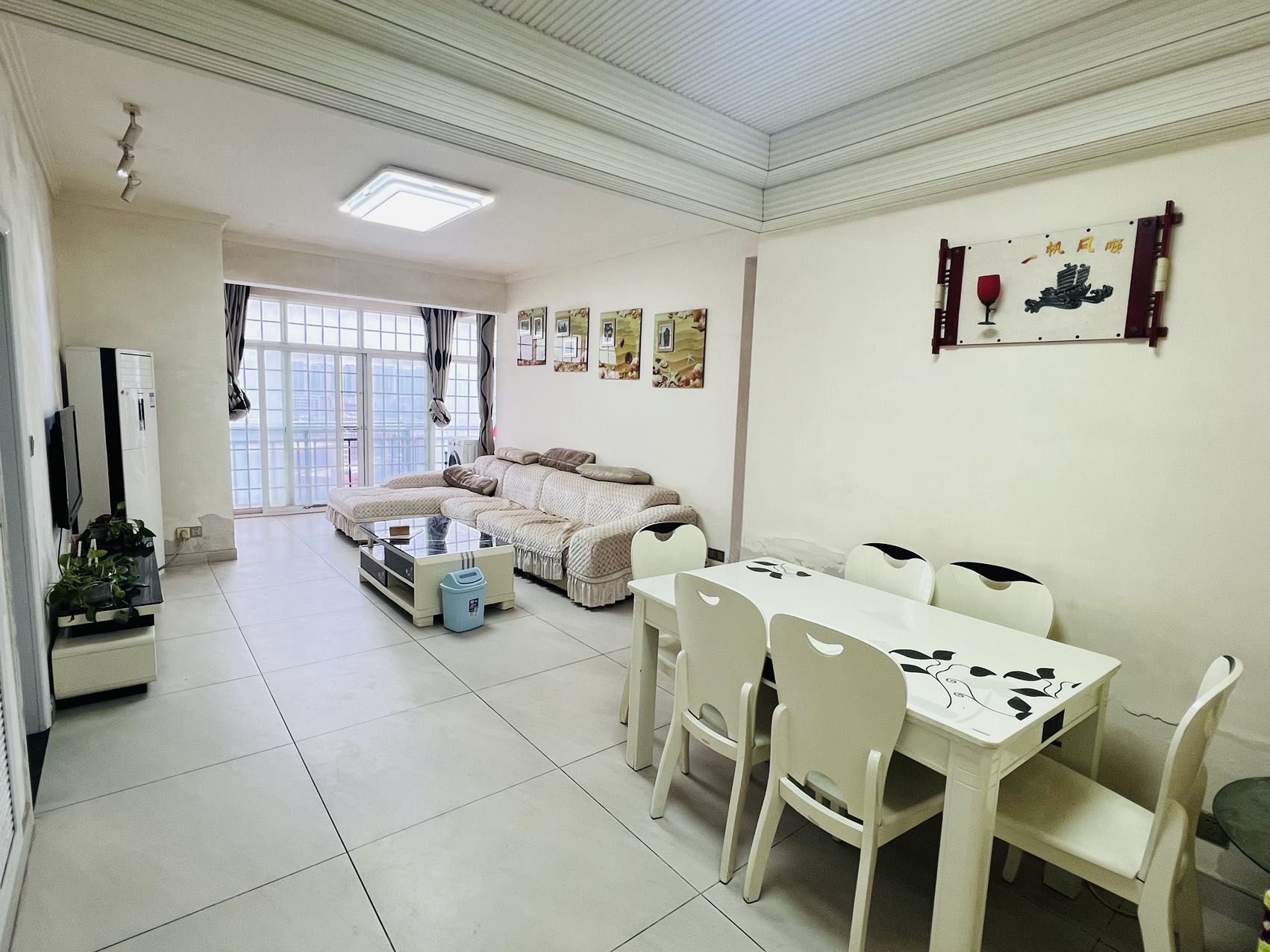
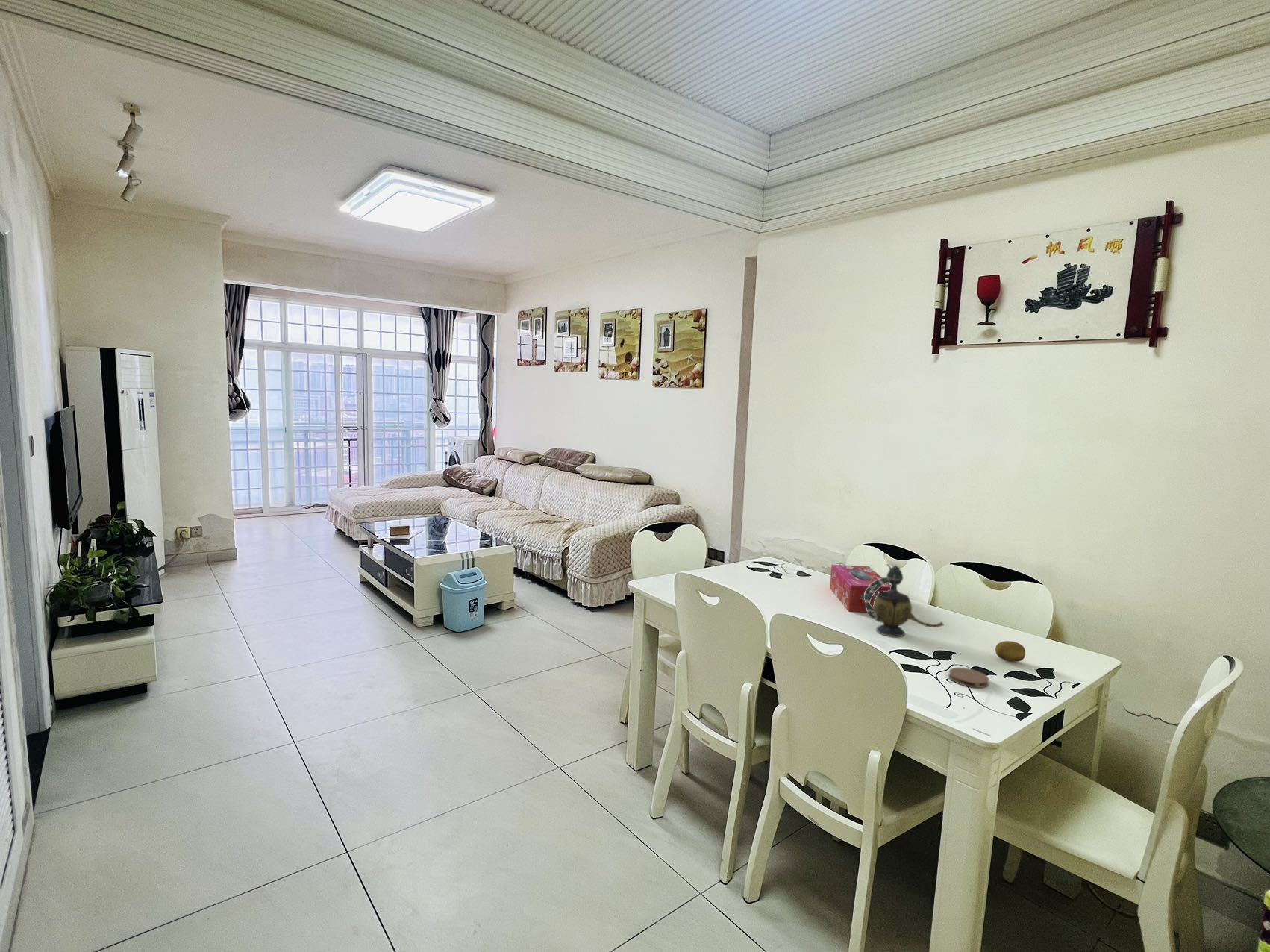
+ teapot [864,563,945,638]
+ fruit [995,640,1026,663]
+ tissue box [829,564,891,613]
+ coaster [948,667,990,689]
